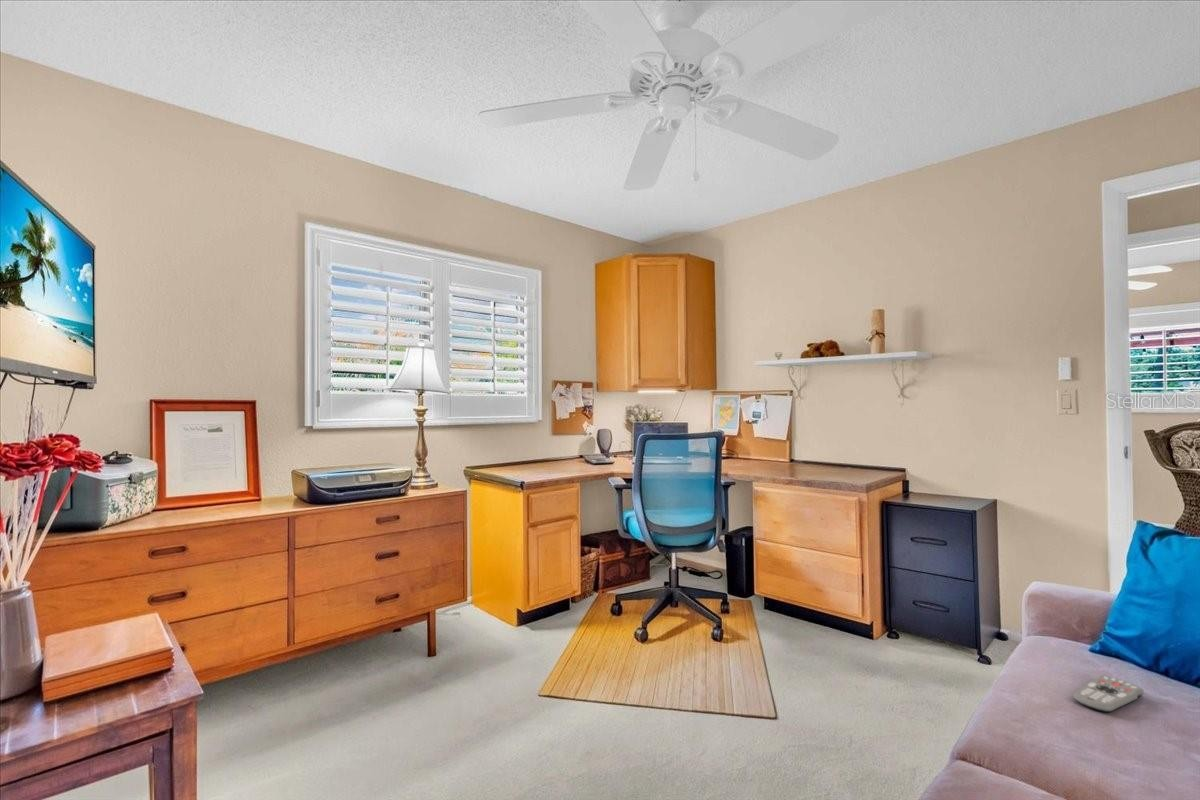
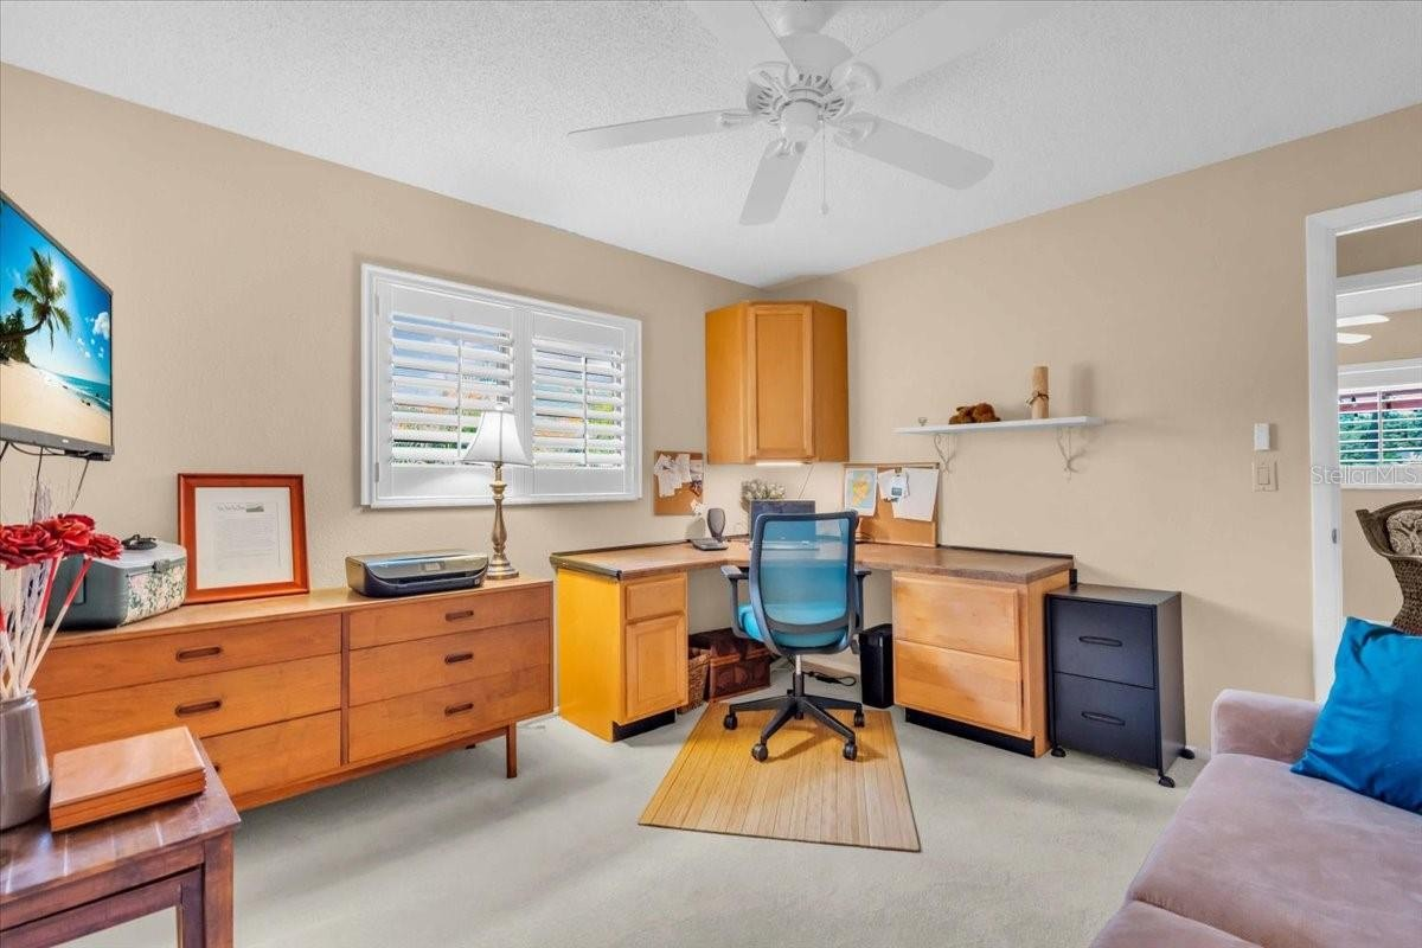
- remote control [1072,674,1145,713]
